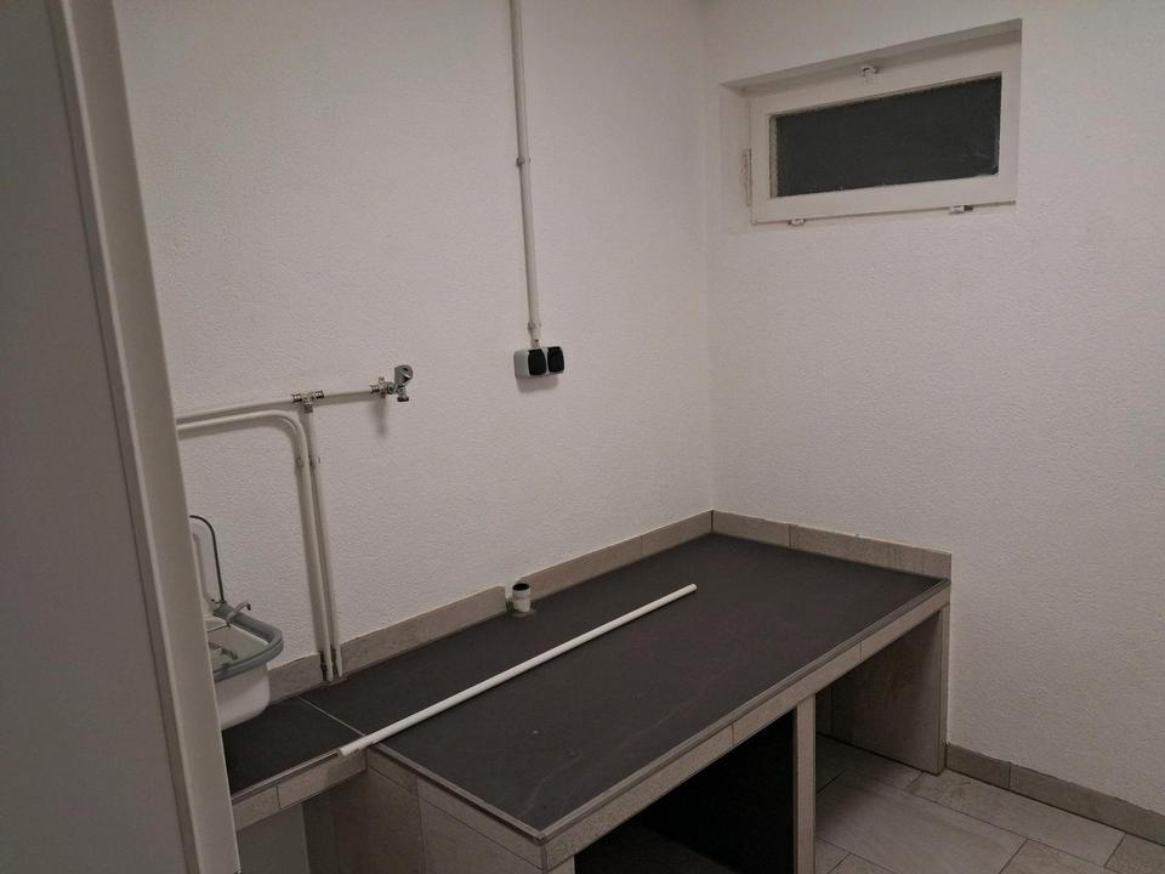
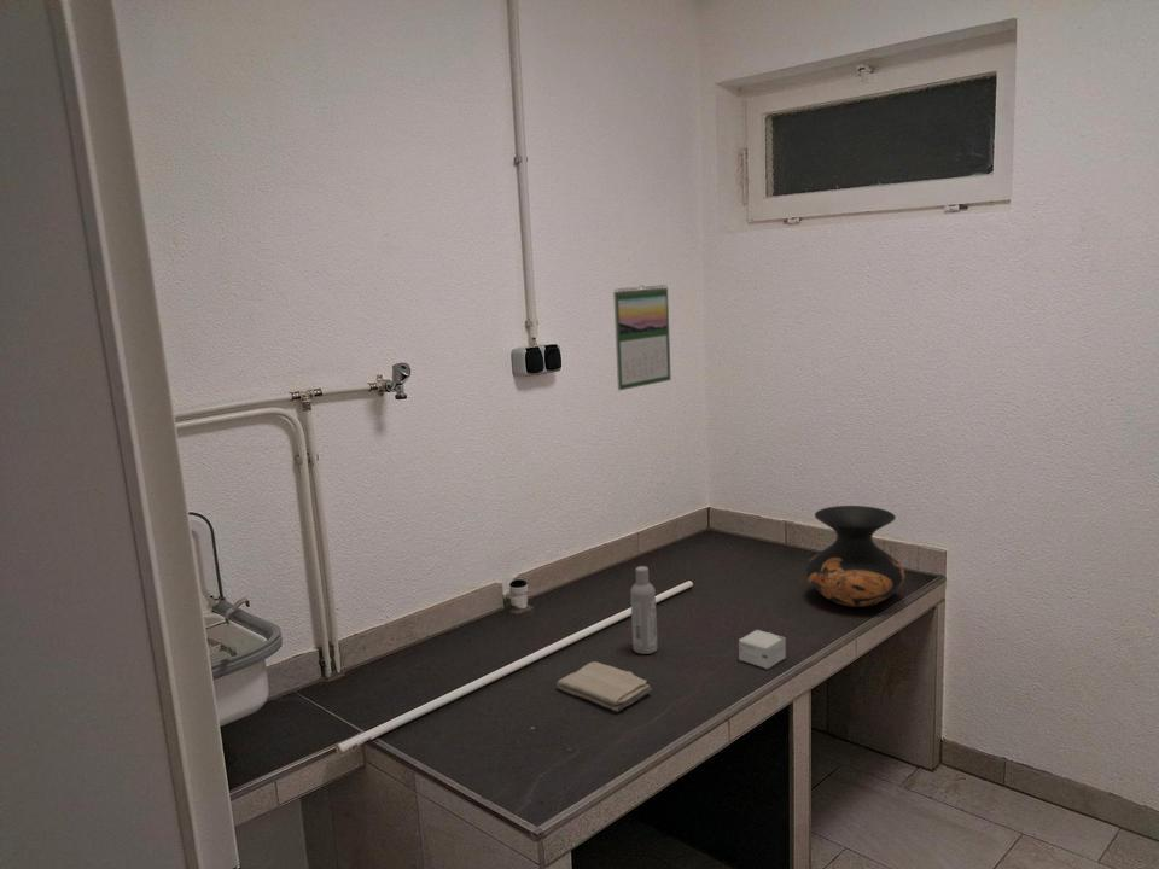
+ small box [738,629,787,670]
+ washcloth [555,660,652,713]
+ vase [804,505,905,608]
+ calendar [612,284,672,391]
+ bottle [629,565,658,655]
